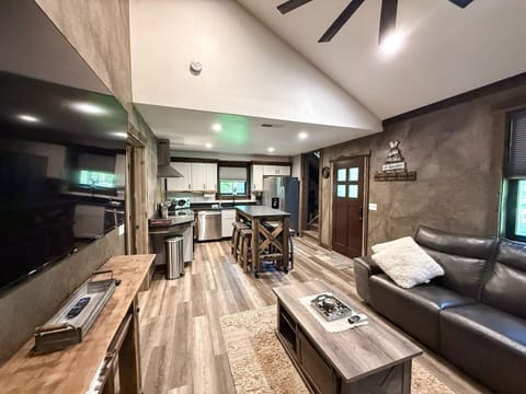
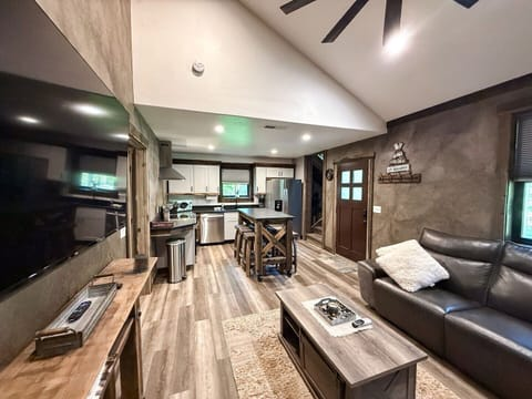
+ candle [130,253,151,275]
